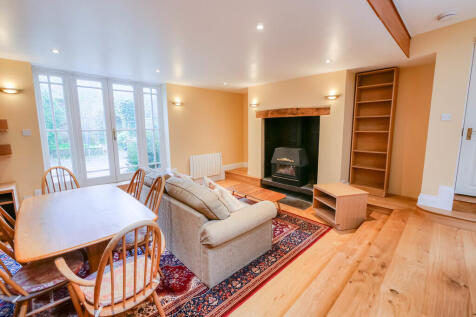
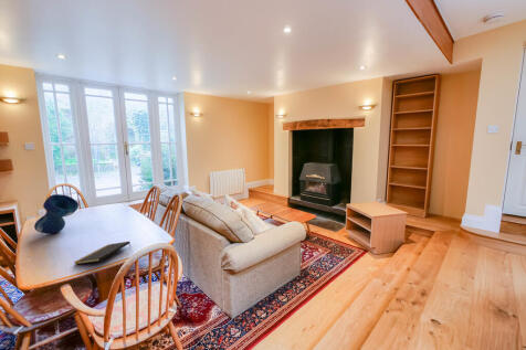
+ notepad [73,241,132,265]
+ vase [33,193,80,235]
